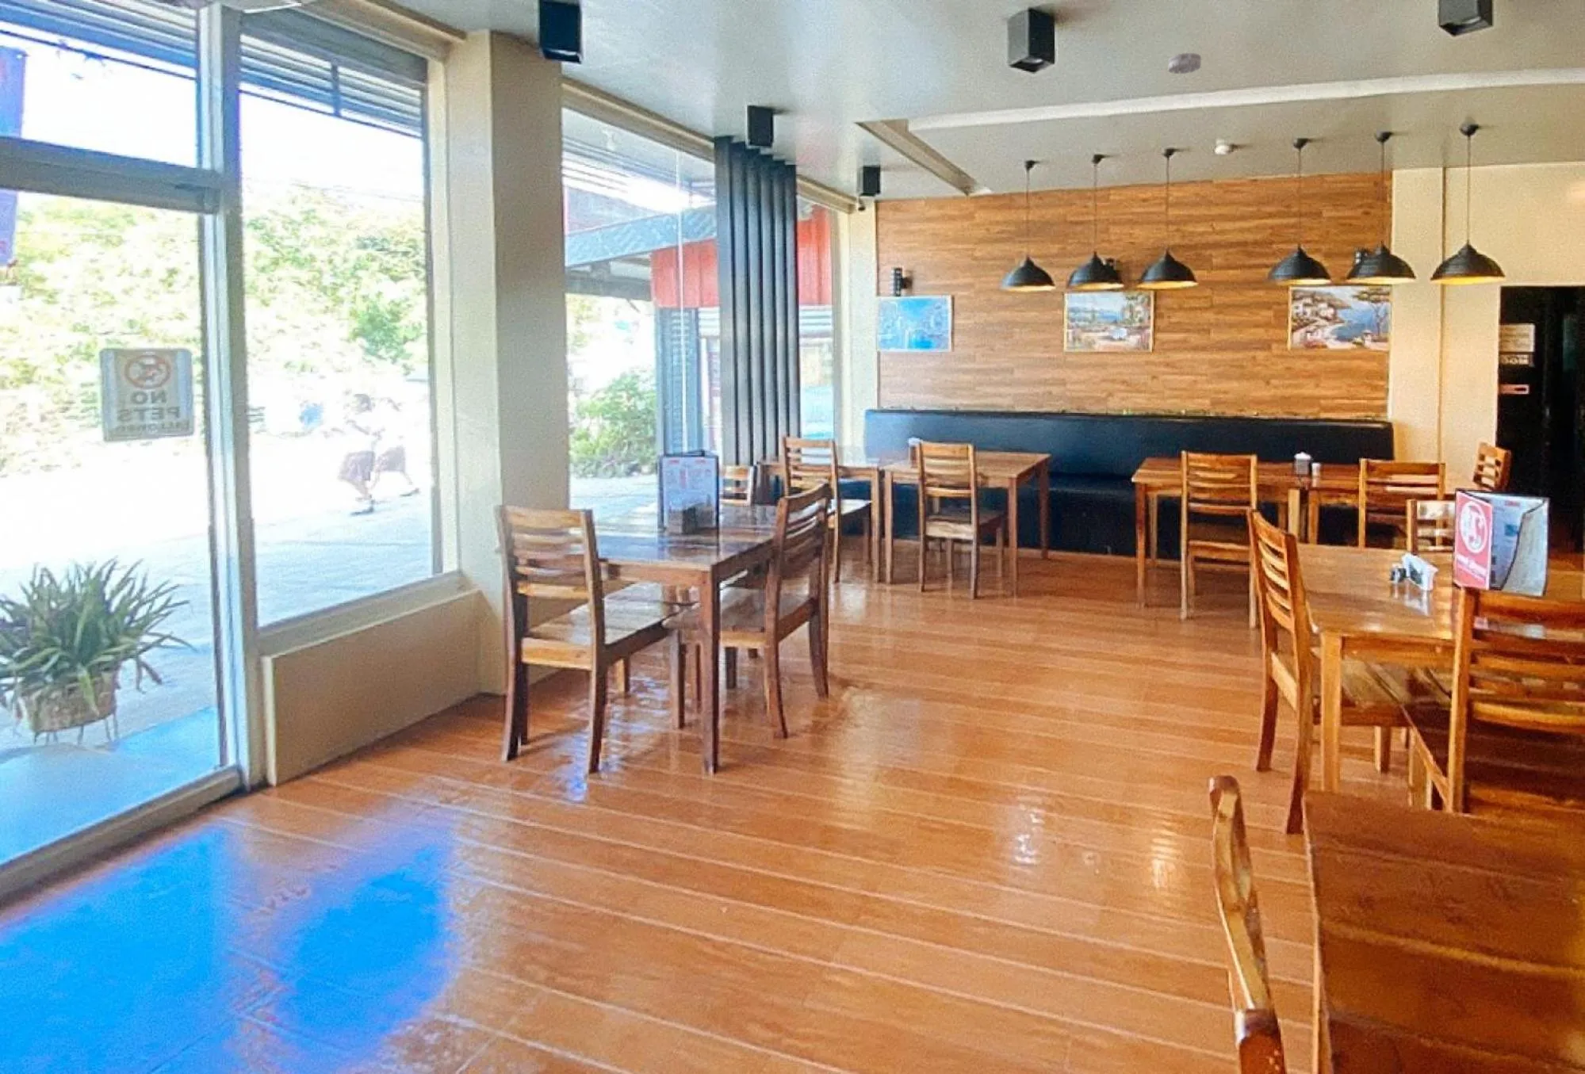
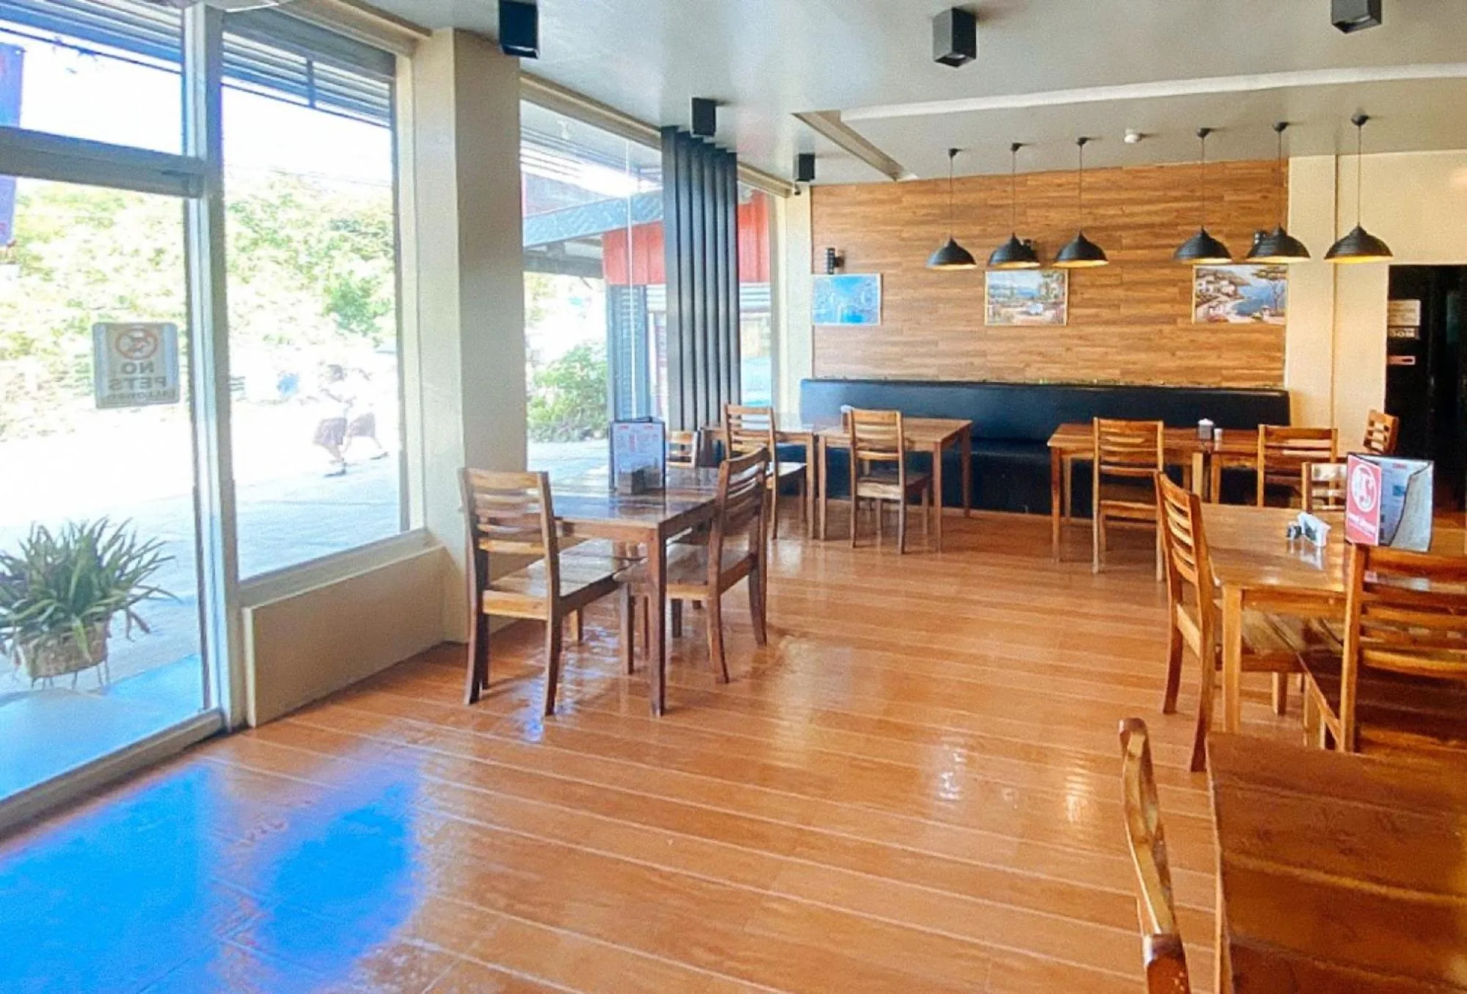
- smoke detector [1168,53,1203,74]
